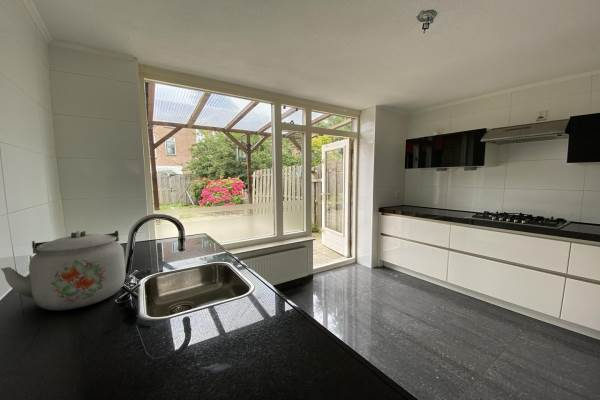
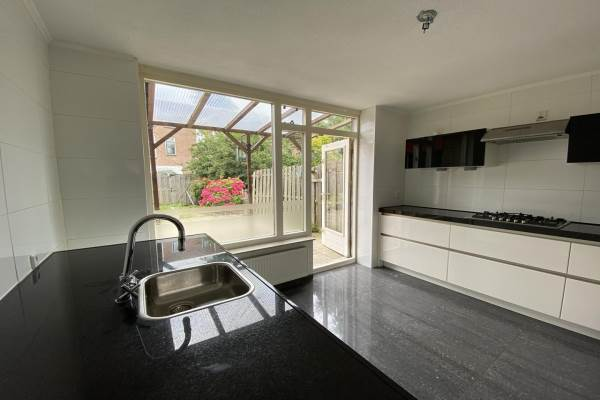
- kettle [0,230,126,311]
